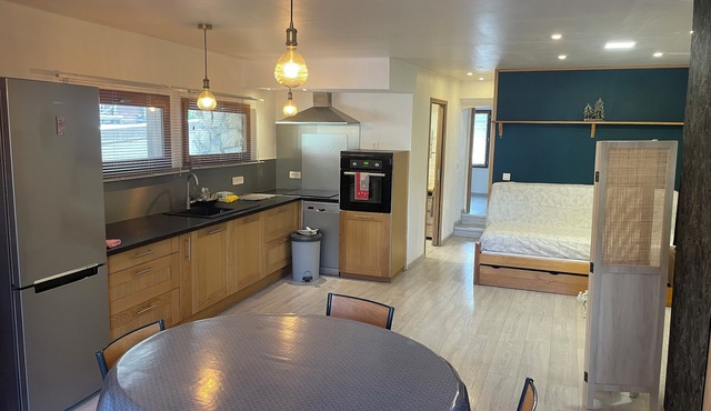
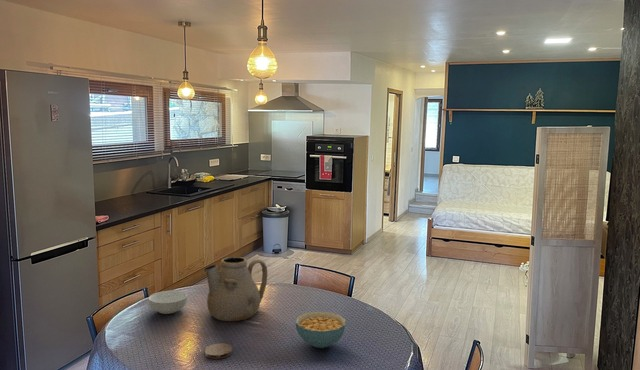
+ cereal bowl [148,290,188,315]
+ cereal bowl [294,311,347,349]
+ teapot [203,256,269,322]
+ coaster [204,342,233,360]
